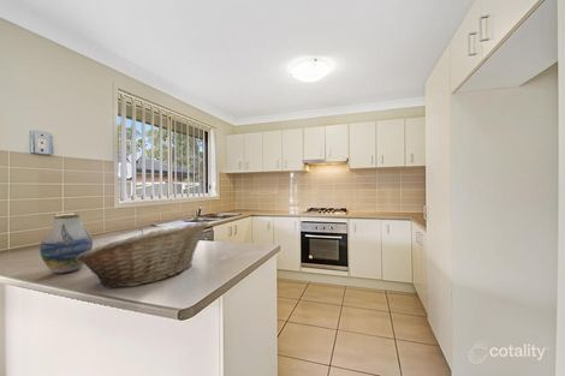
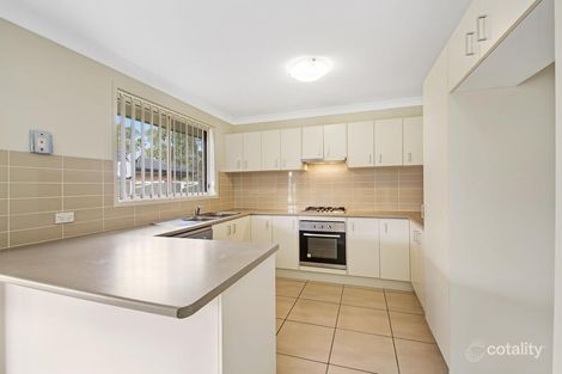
- vase [38,214,94,274]
- fruit basket [76,220,209,290]
